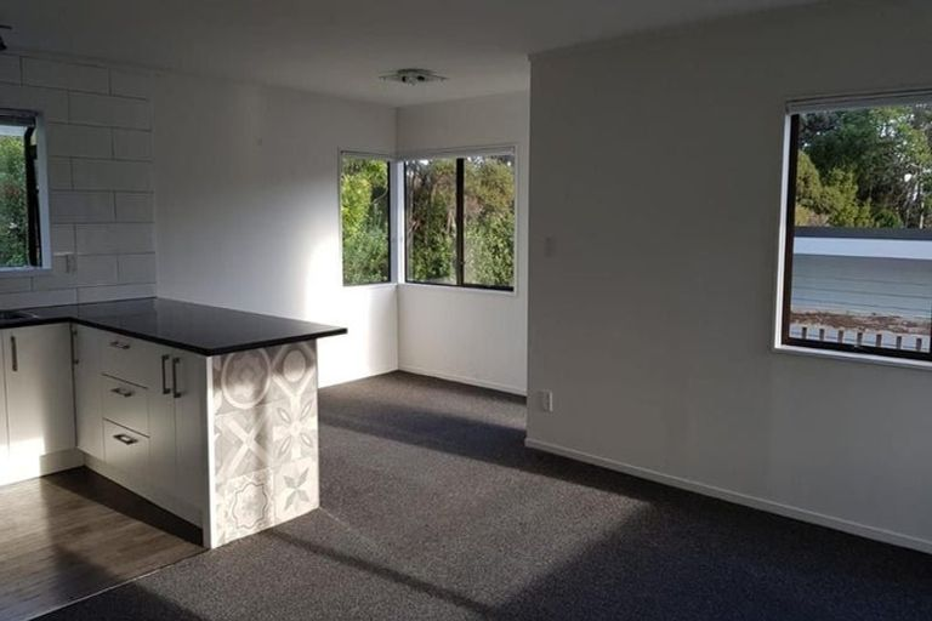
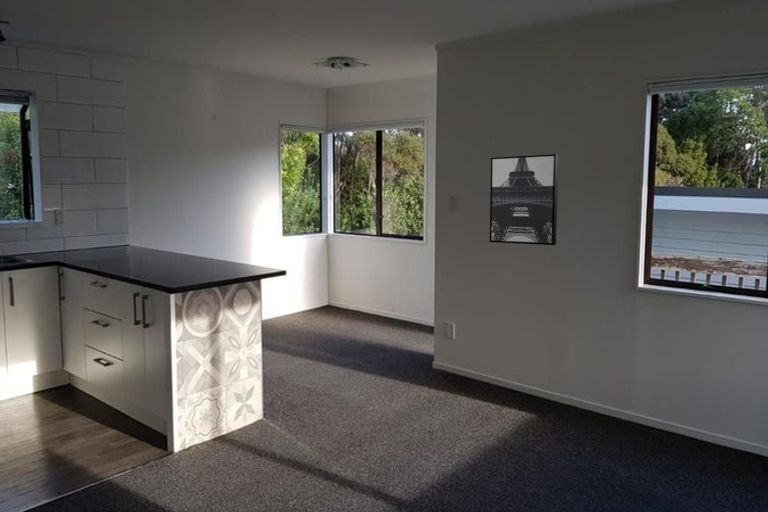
+ wall art [489,153,560,246]
